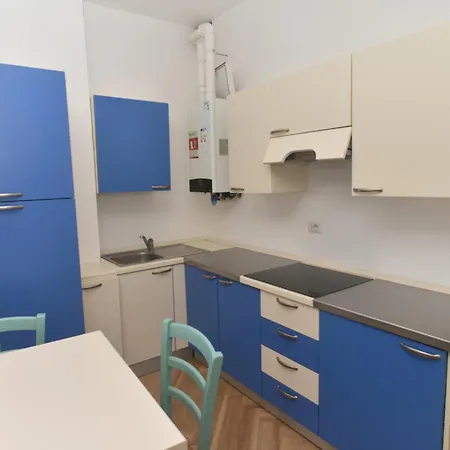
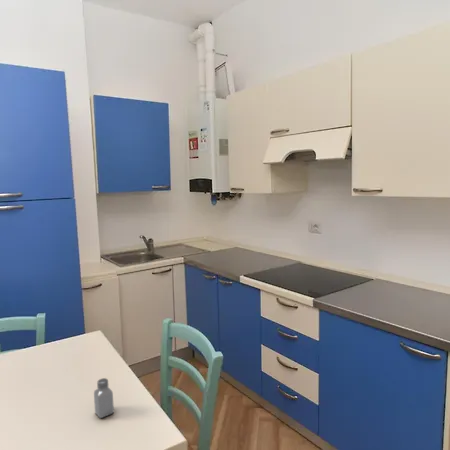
+ saltshaker [93,377,115,419]
